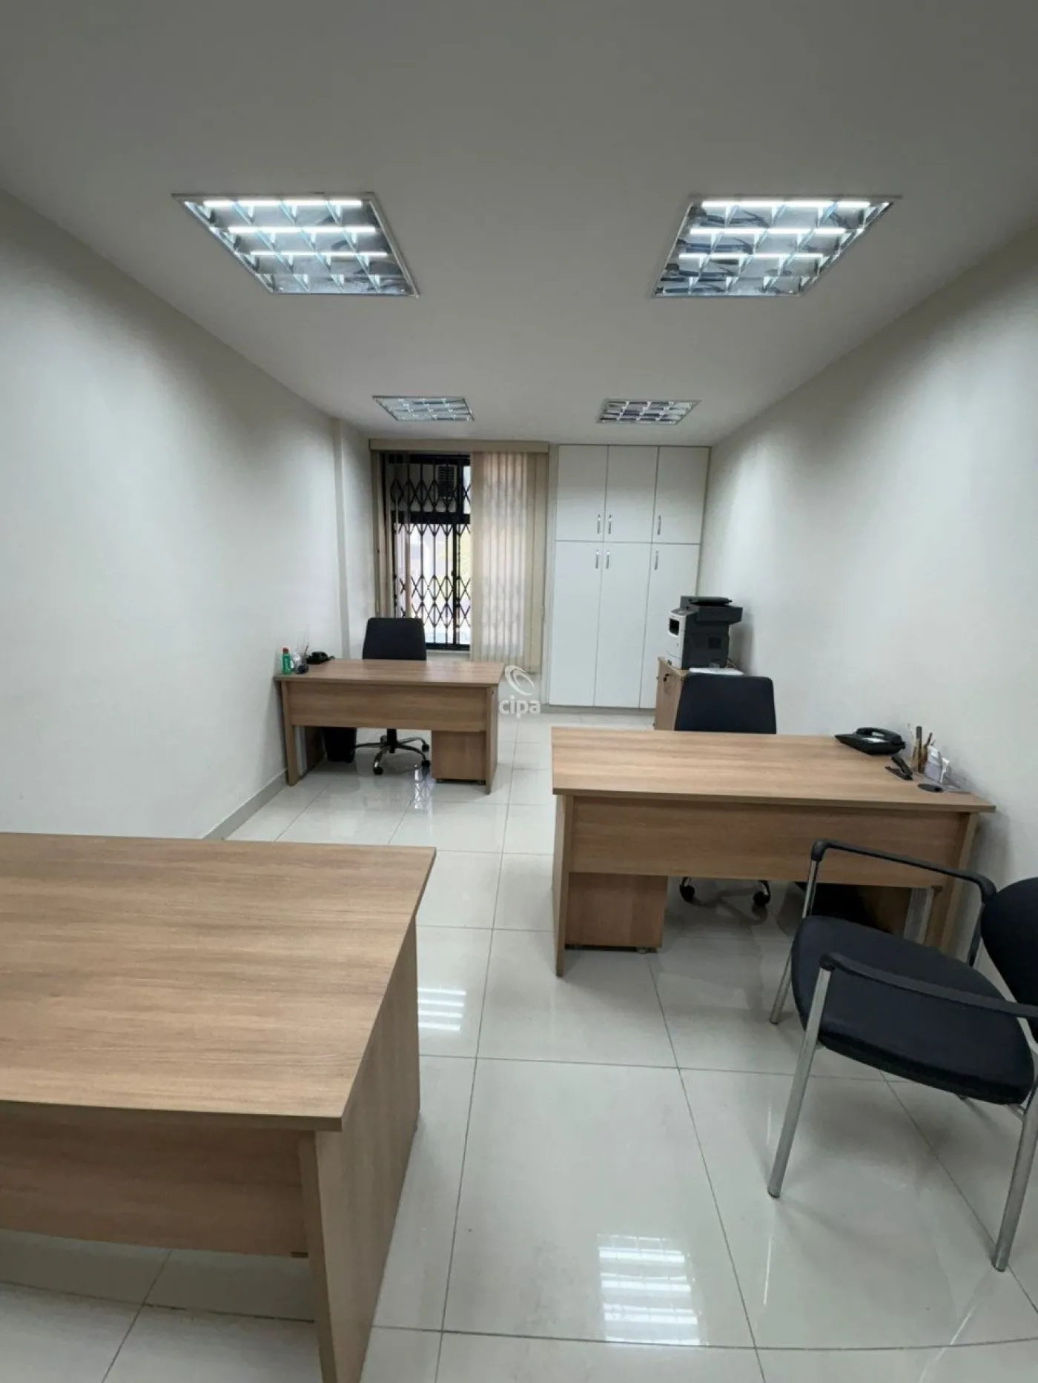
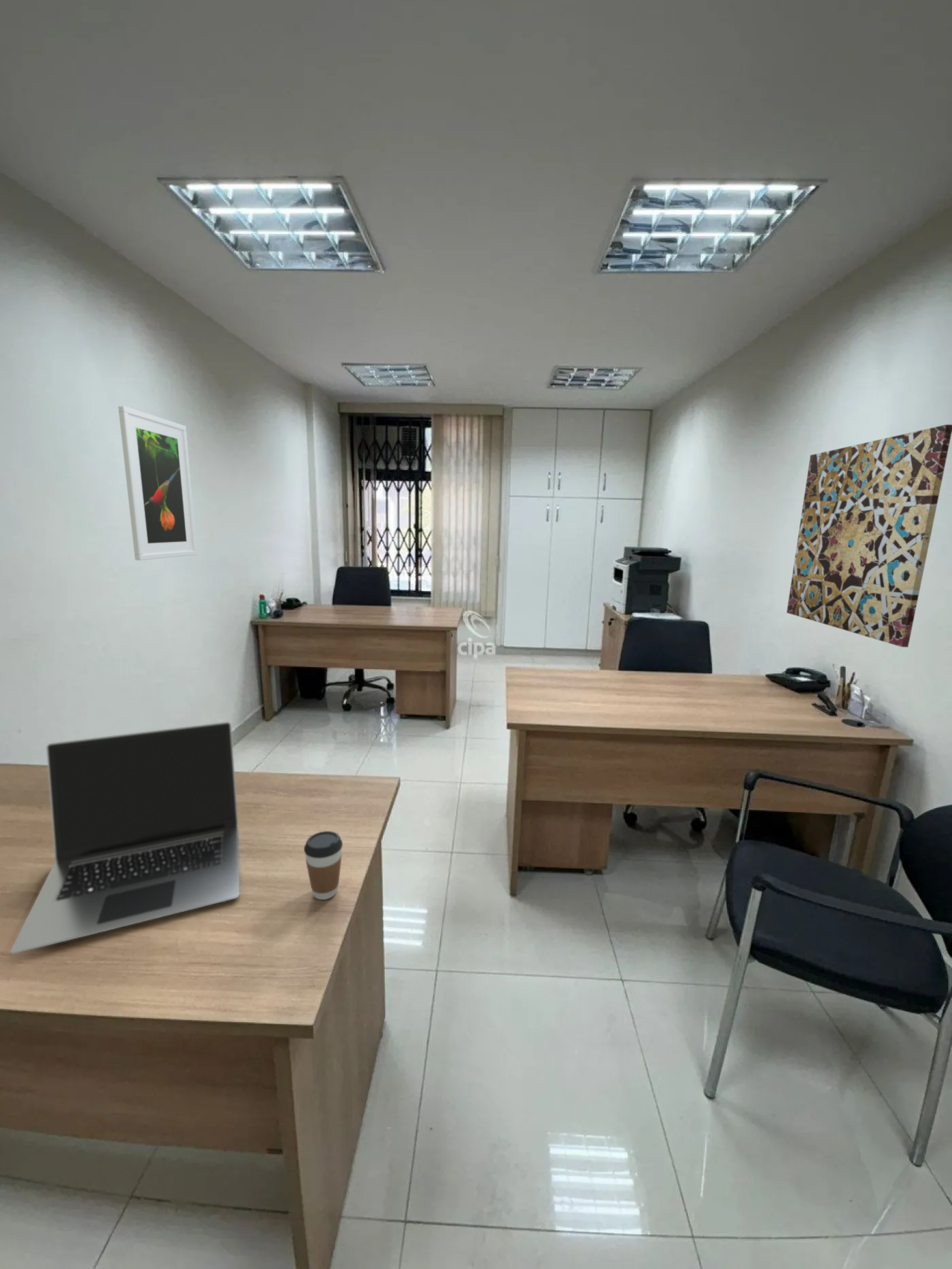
+ coffee cup [303,830,343,900]
+ wall art [786,424,952,648]
+ laptop [10,721,240,955]
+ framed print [118,405,197,561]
